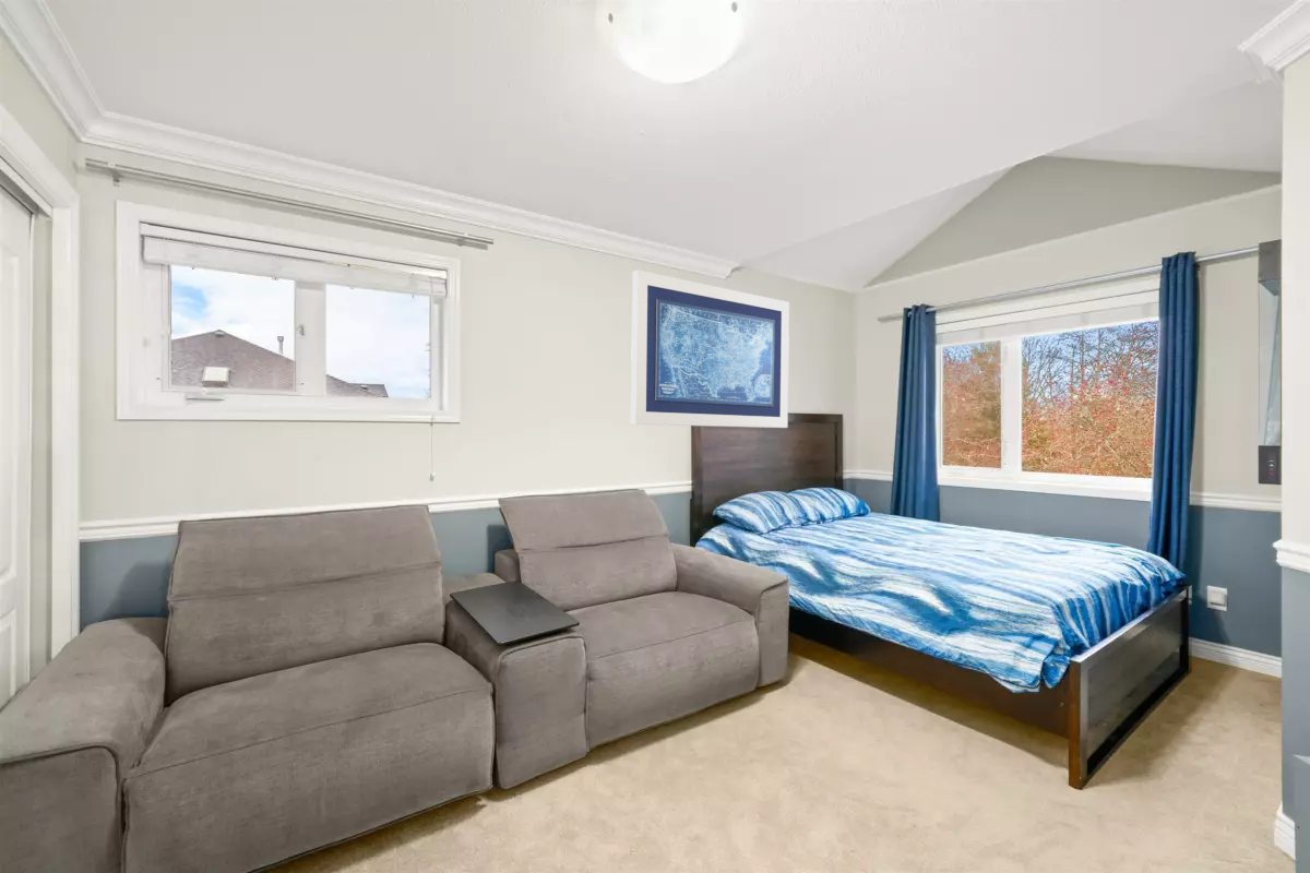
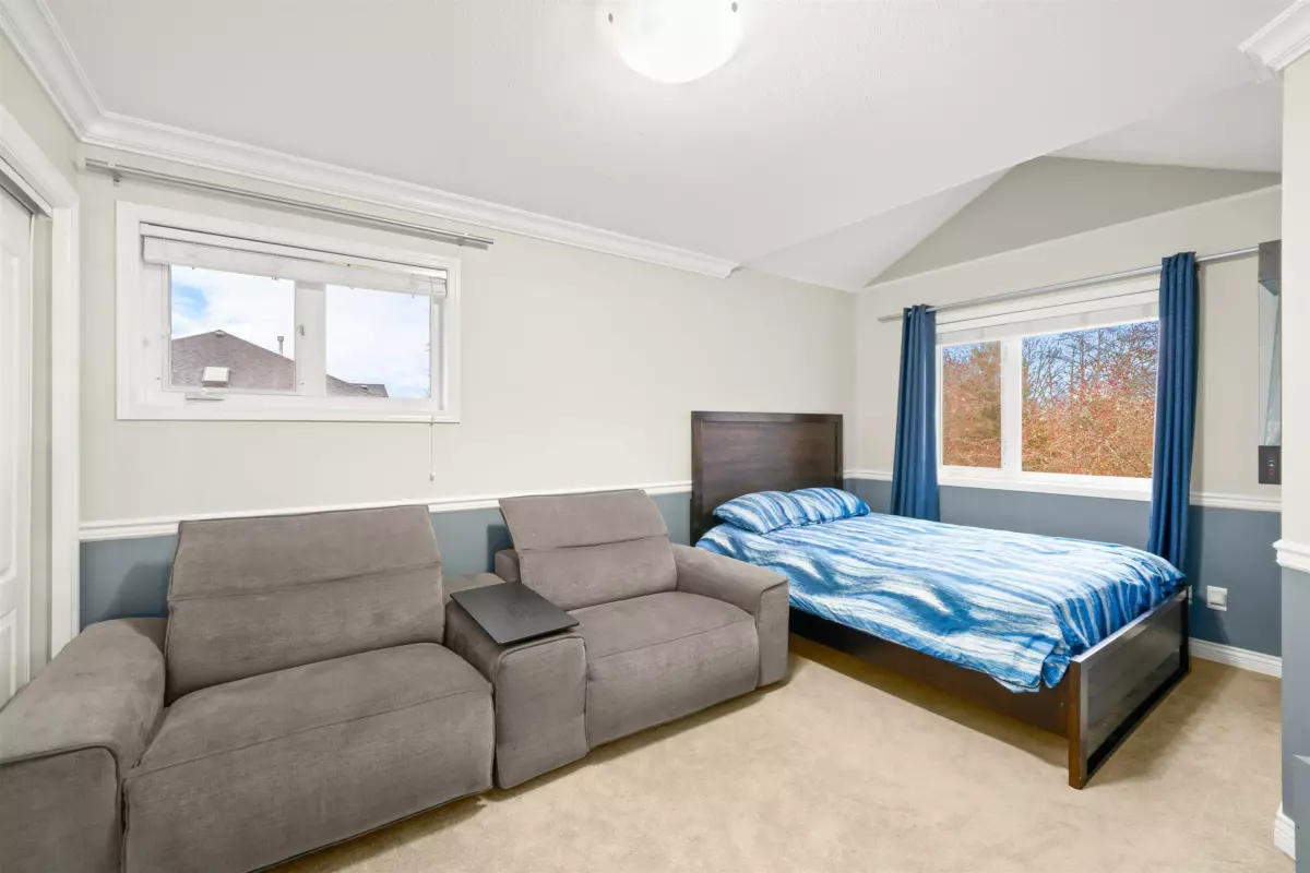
- wall art [630,270,790,429]
